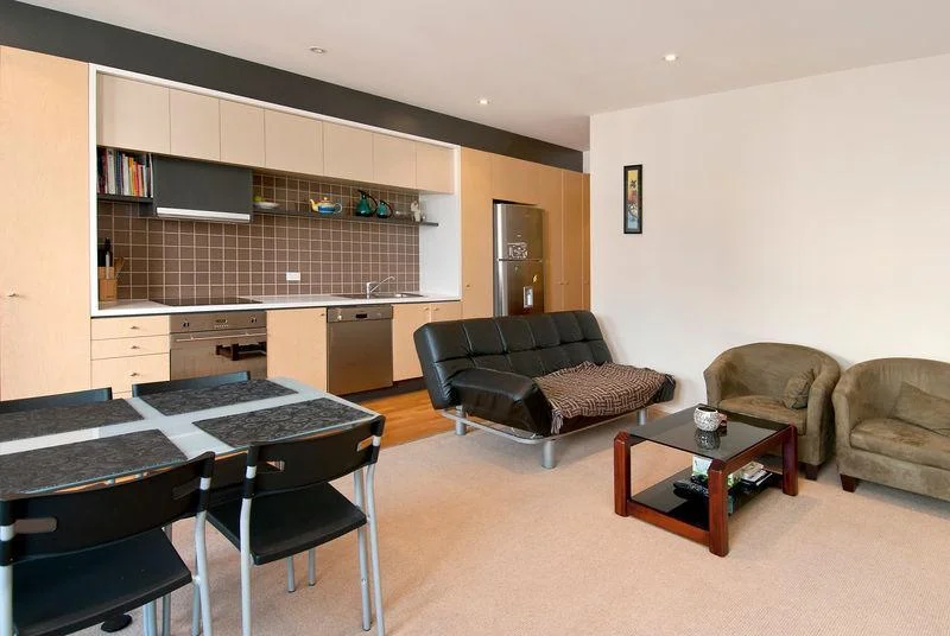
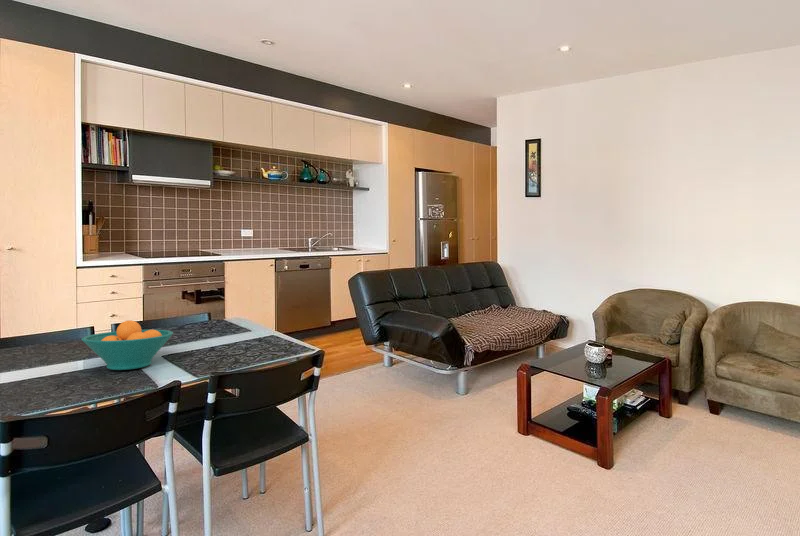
+ fruit bowl [80,319,174,371]
